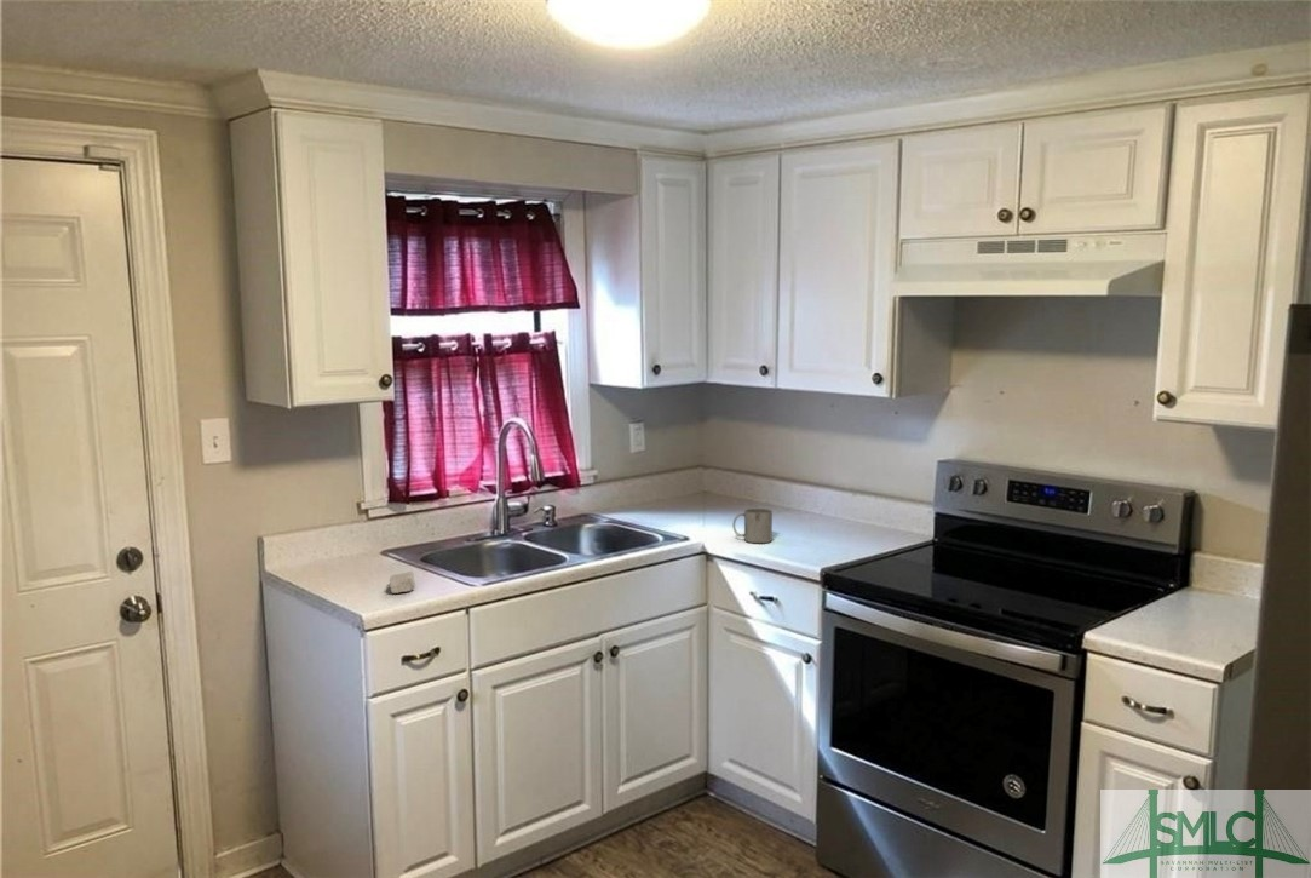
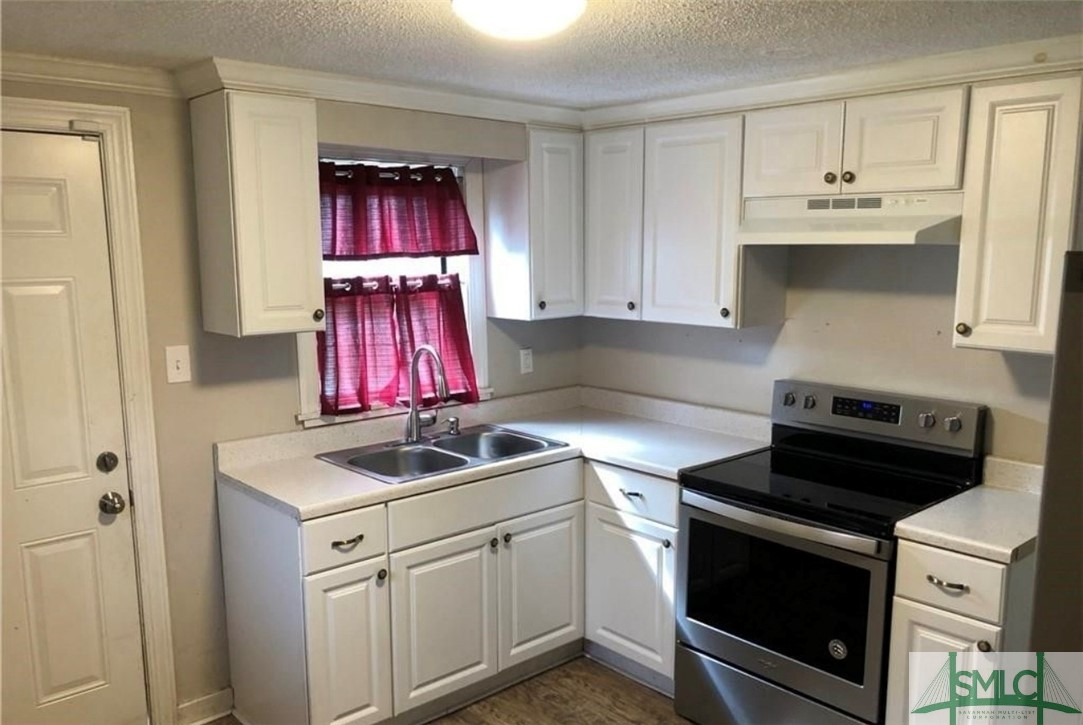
- soap bar [389,569,416,595]
- mug [732,507,774,544]
